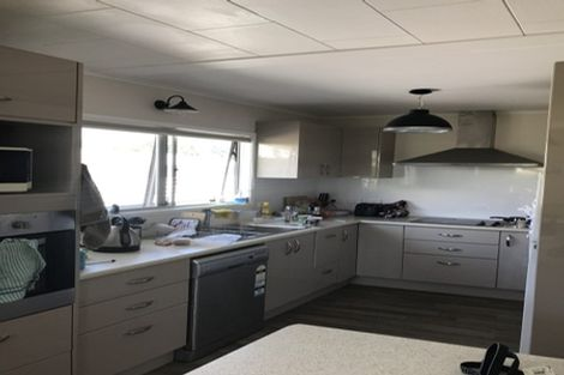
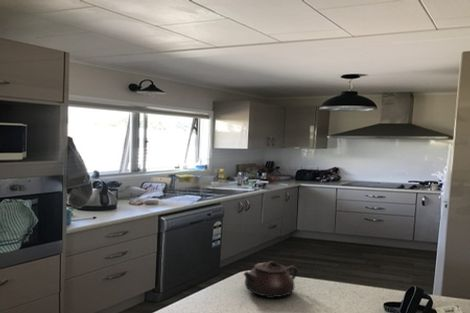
+ teapot [243,260,299,299]
